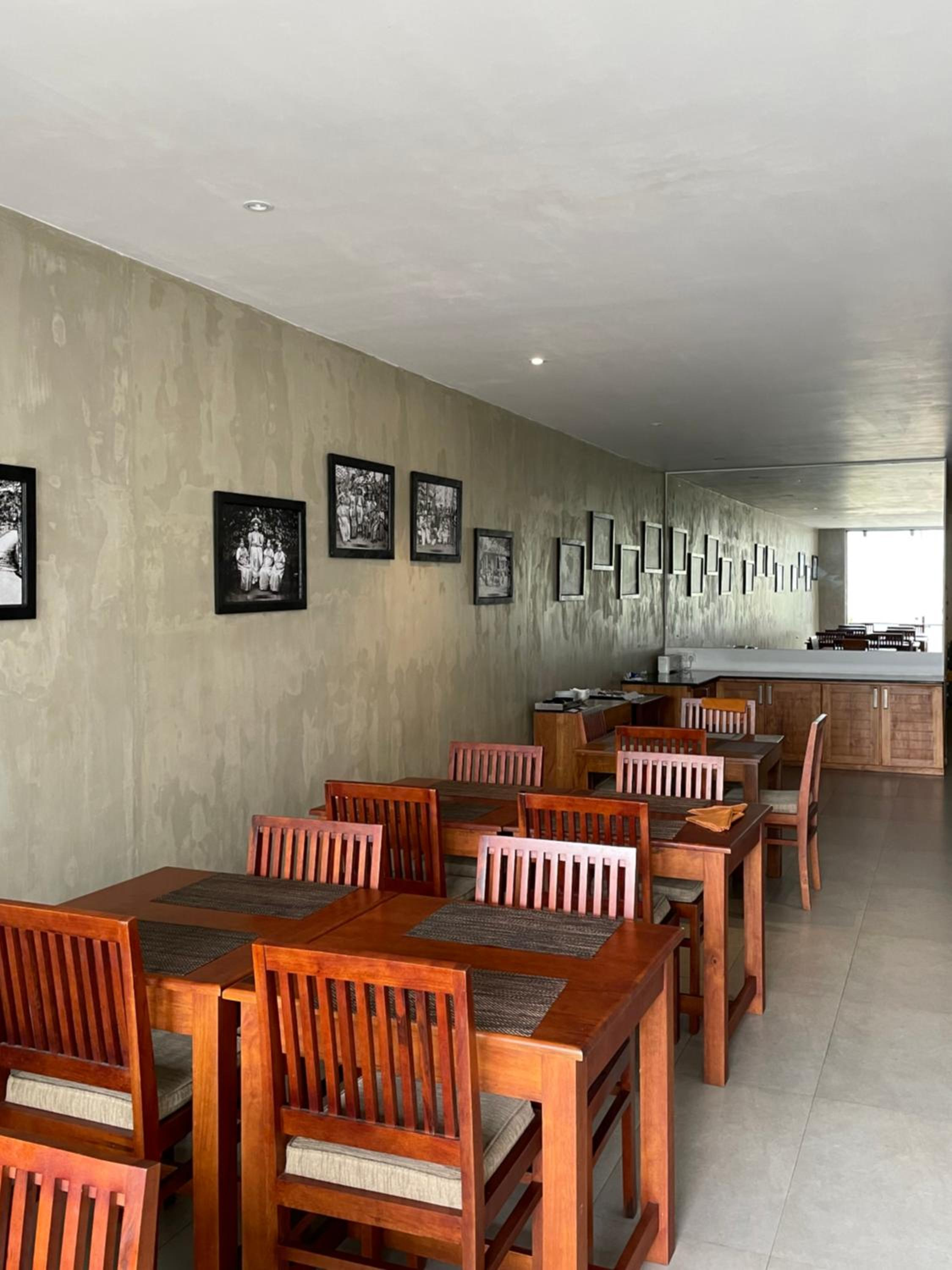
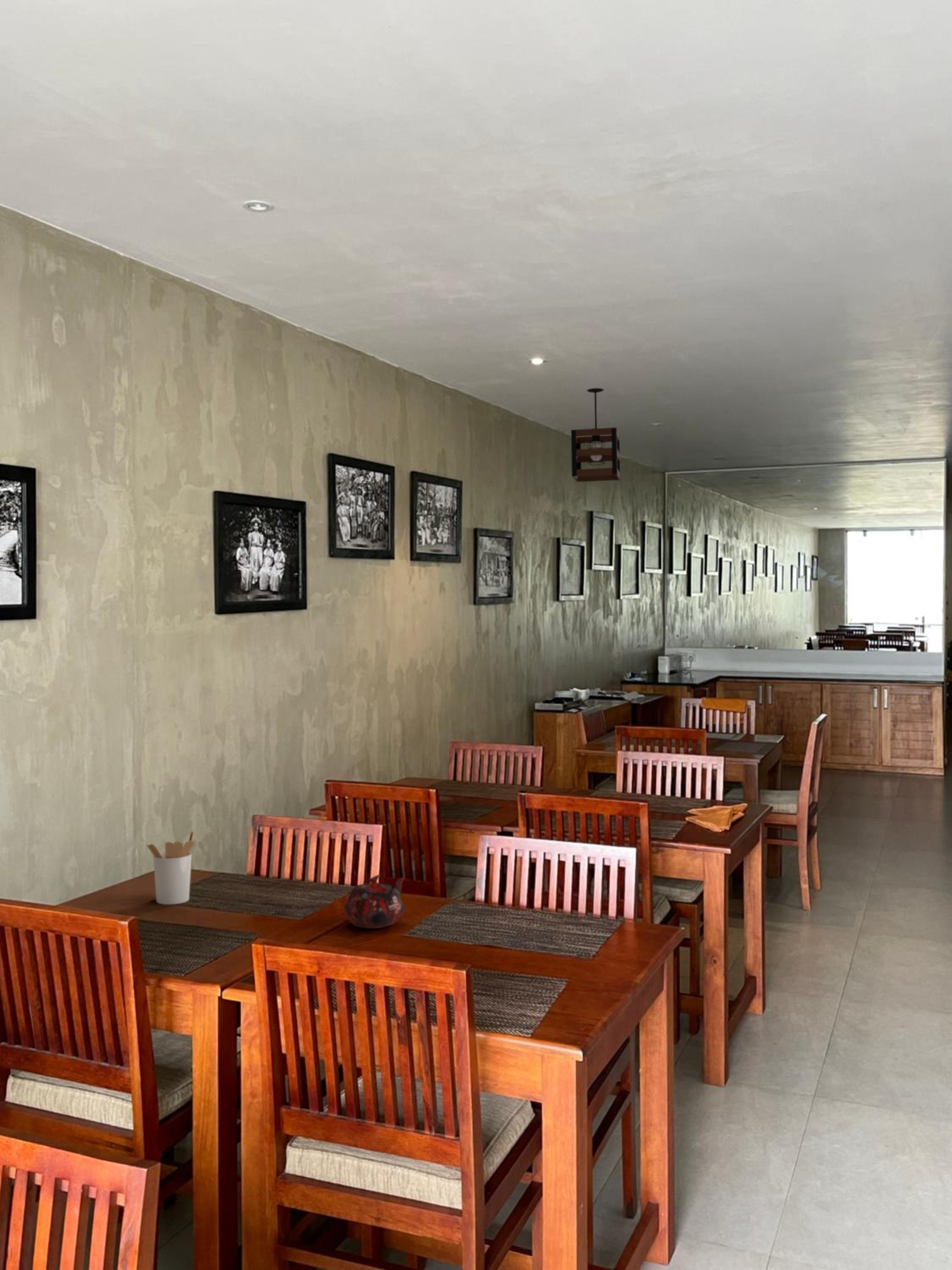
+ pendant light [571,388,621,483]
+ teapot [344,874,404,929]
+ utensil holder [146,830,195,905]
